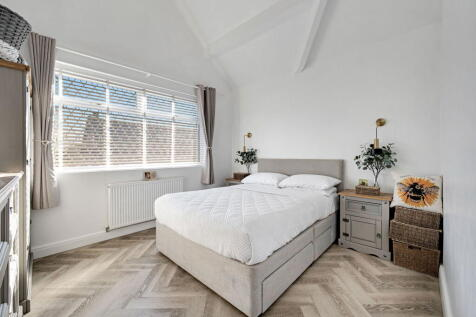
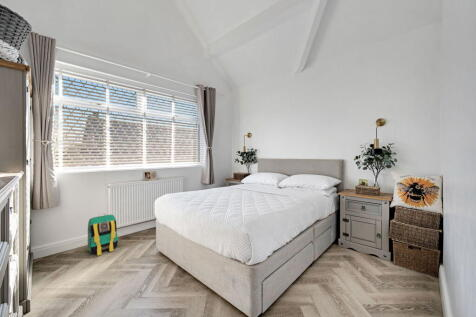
+ backpack [84,213,119,257]
